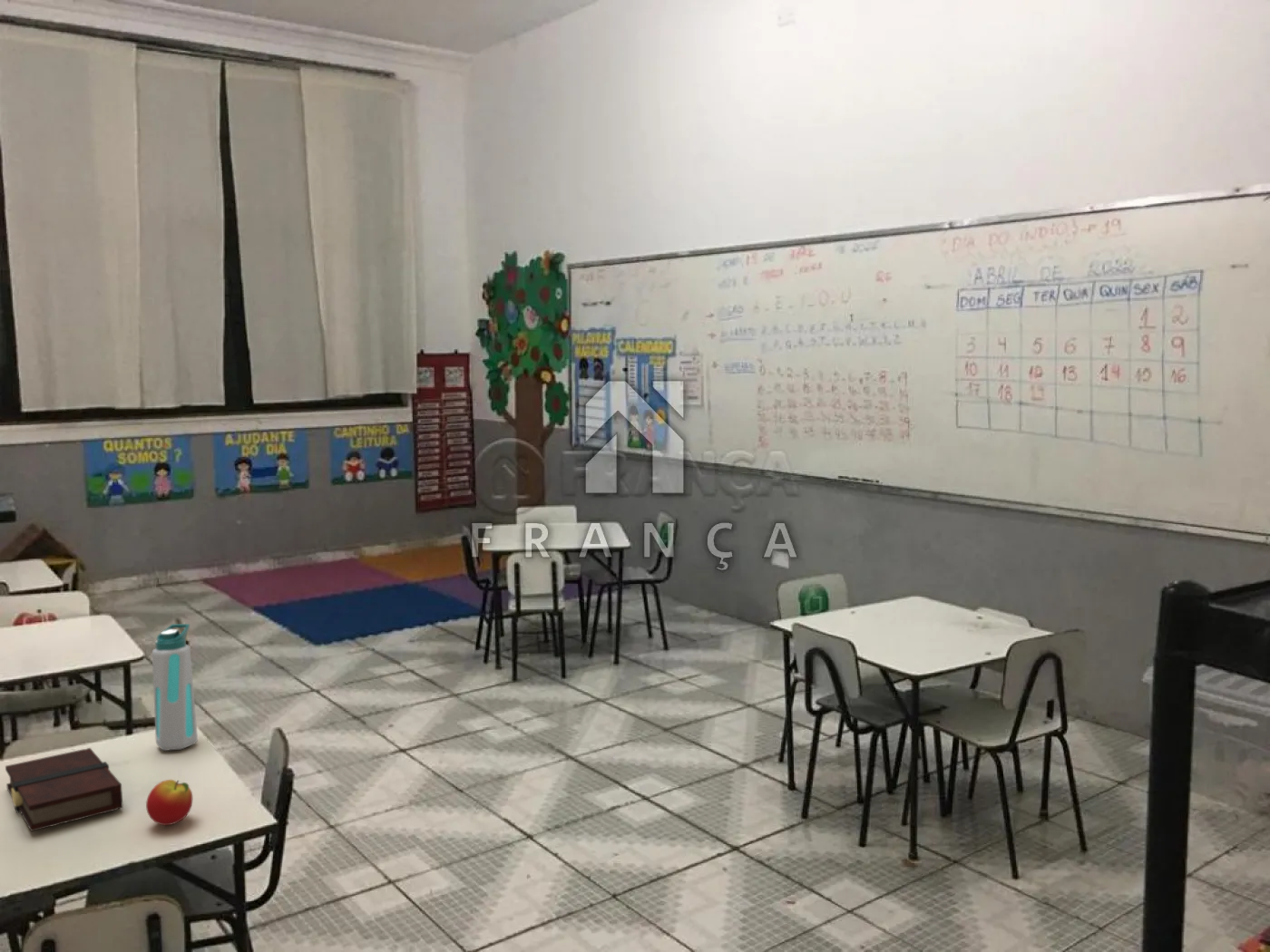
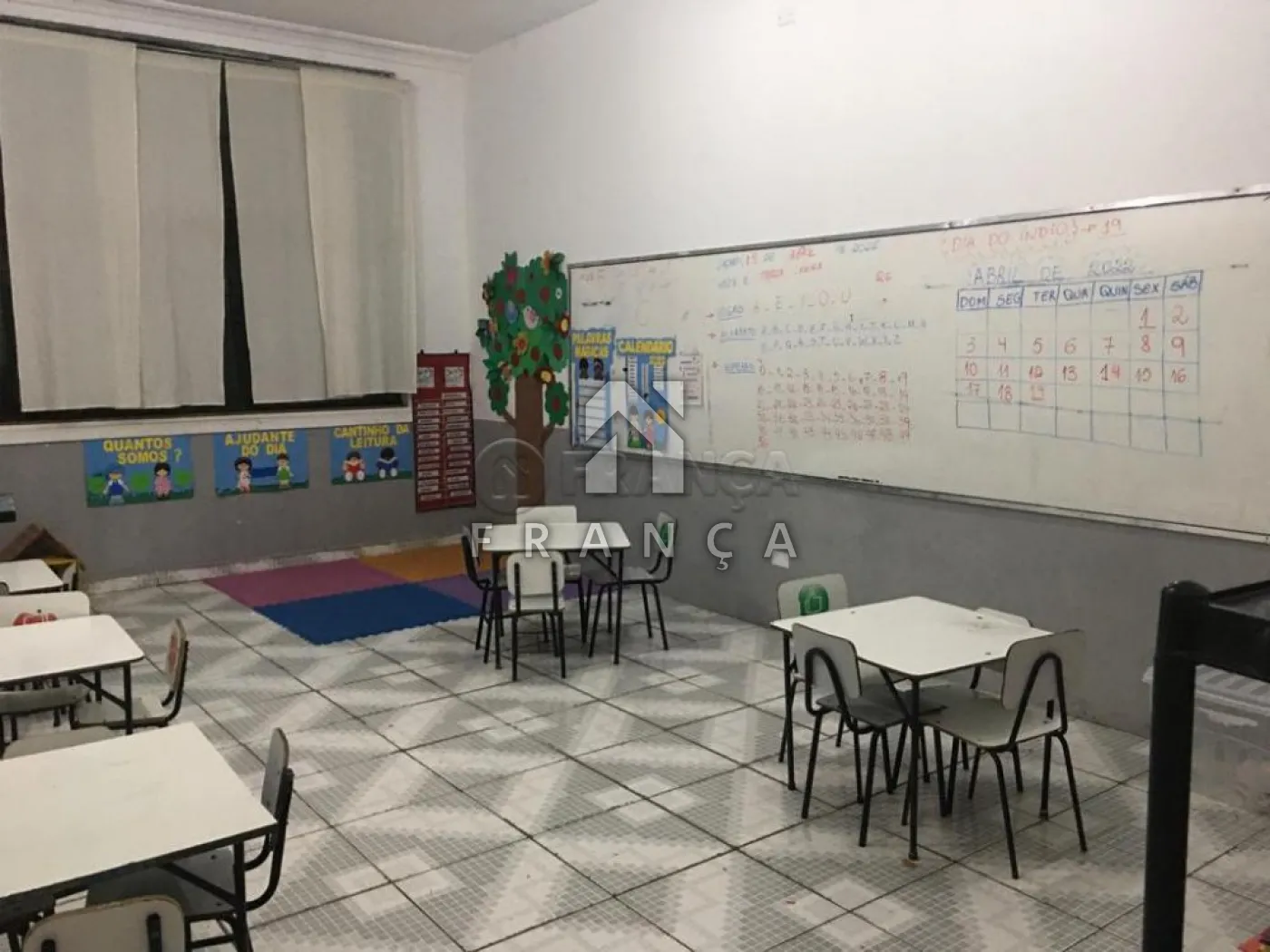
- water bottle [151,623,199,752]
- book [5,747,124,832]
- apple [145,779,193,826]
